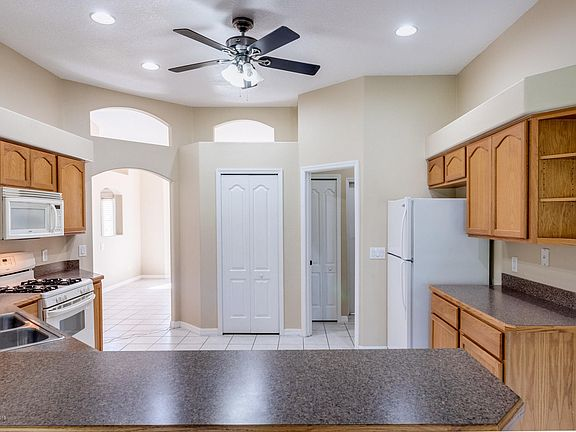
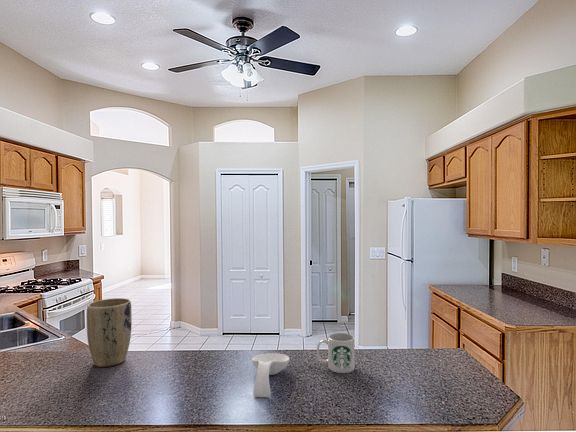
+ spoon rest [251,352,290,398]
+ mug [316,332,355,374]
+ plant pot [86,297,133,368]
